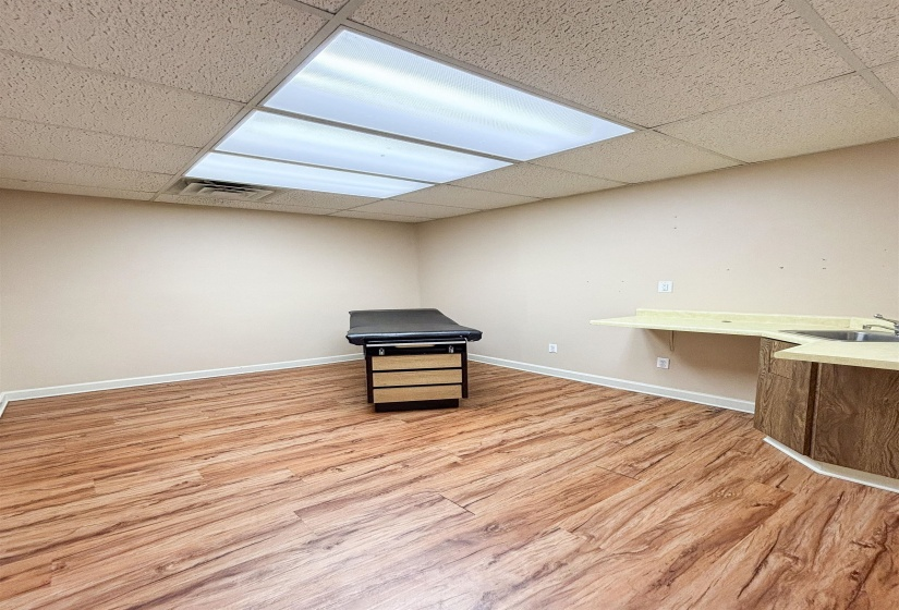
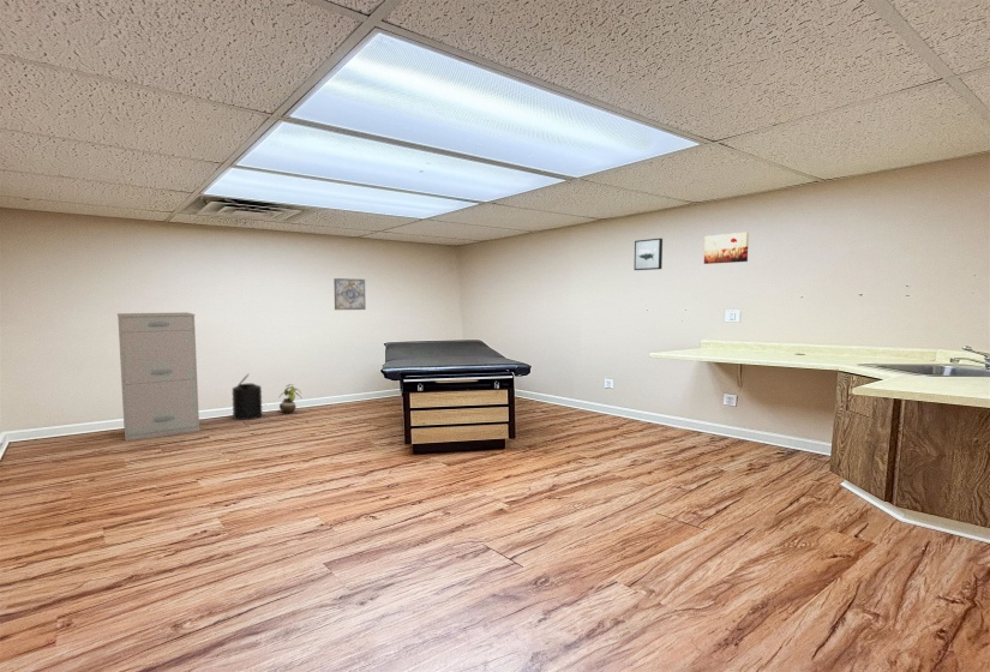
+ trash can [230,373,264,421]
+ wall art [332,277,367,311]
+ potted plant [277,383,302,414]
+ filing cabinet [116,312,200,442]
+ wall art [703,232,750,265]
+ wall art [632,238,664,271]
